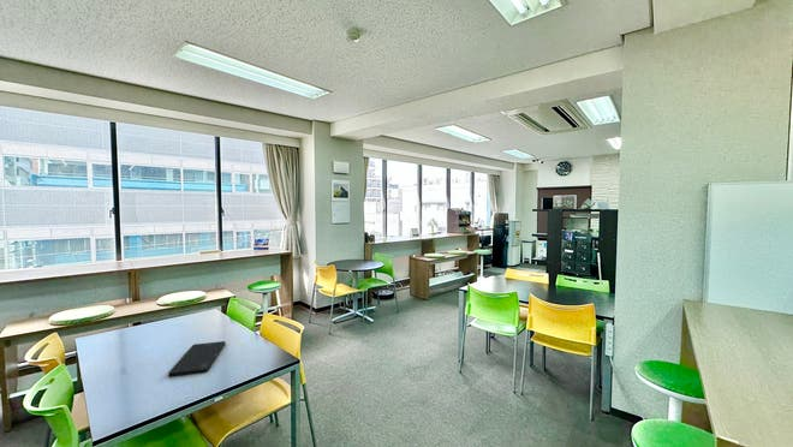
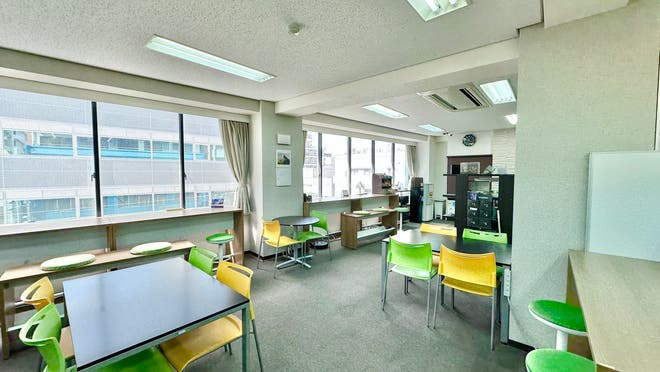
- smartphone [167,340,227,377]
